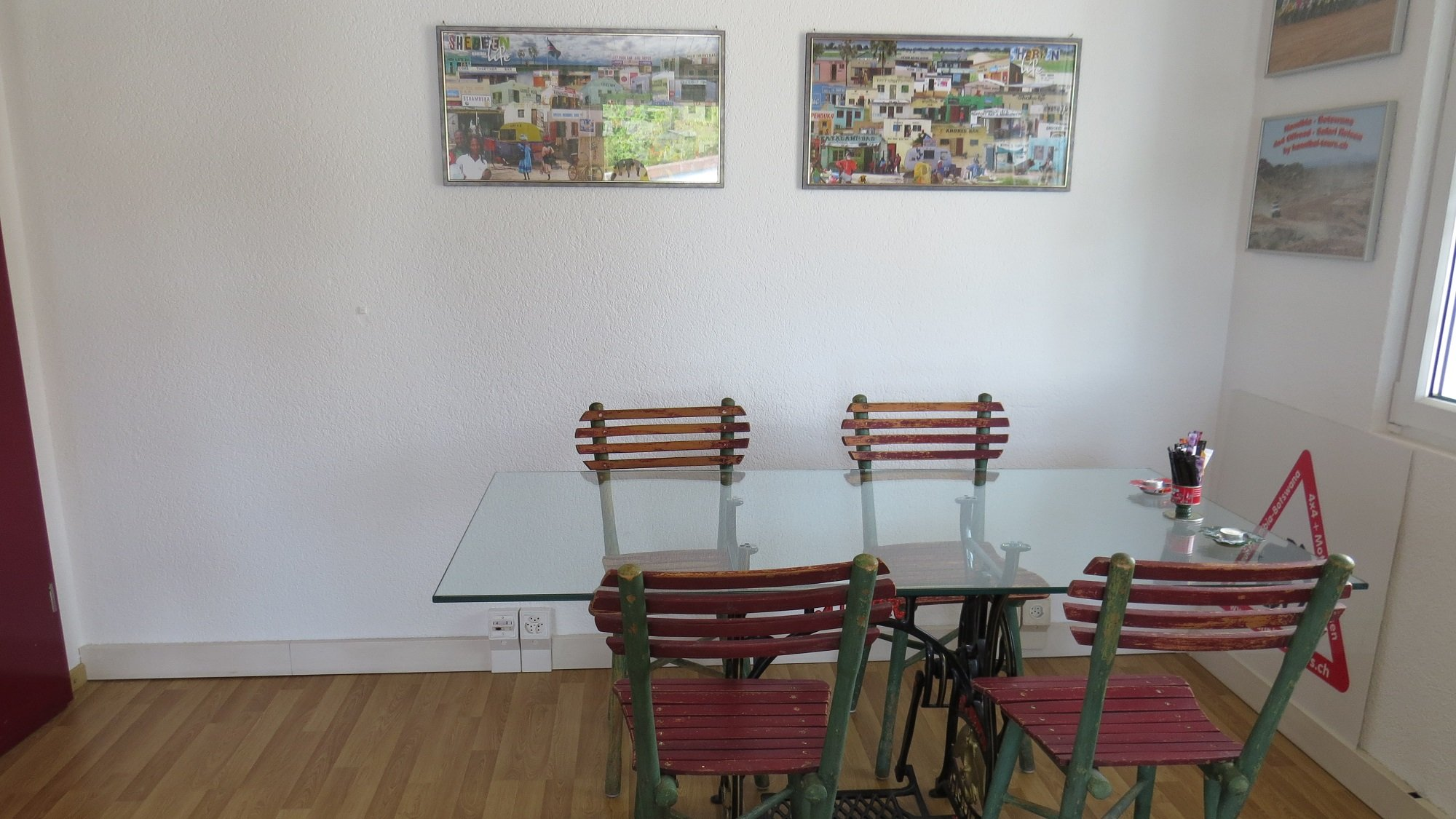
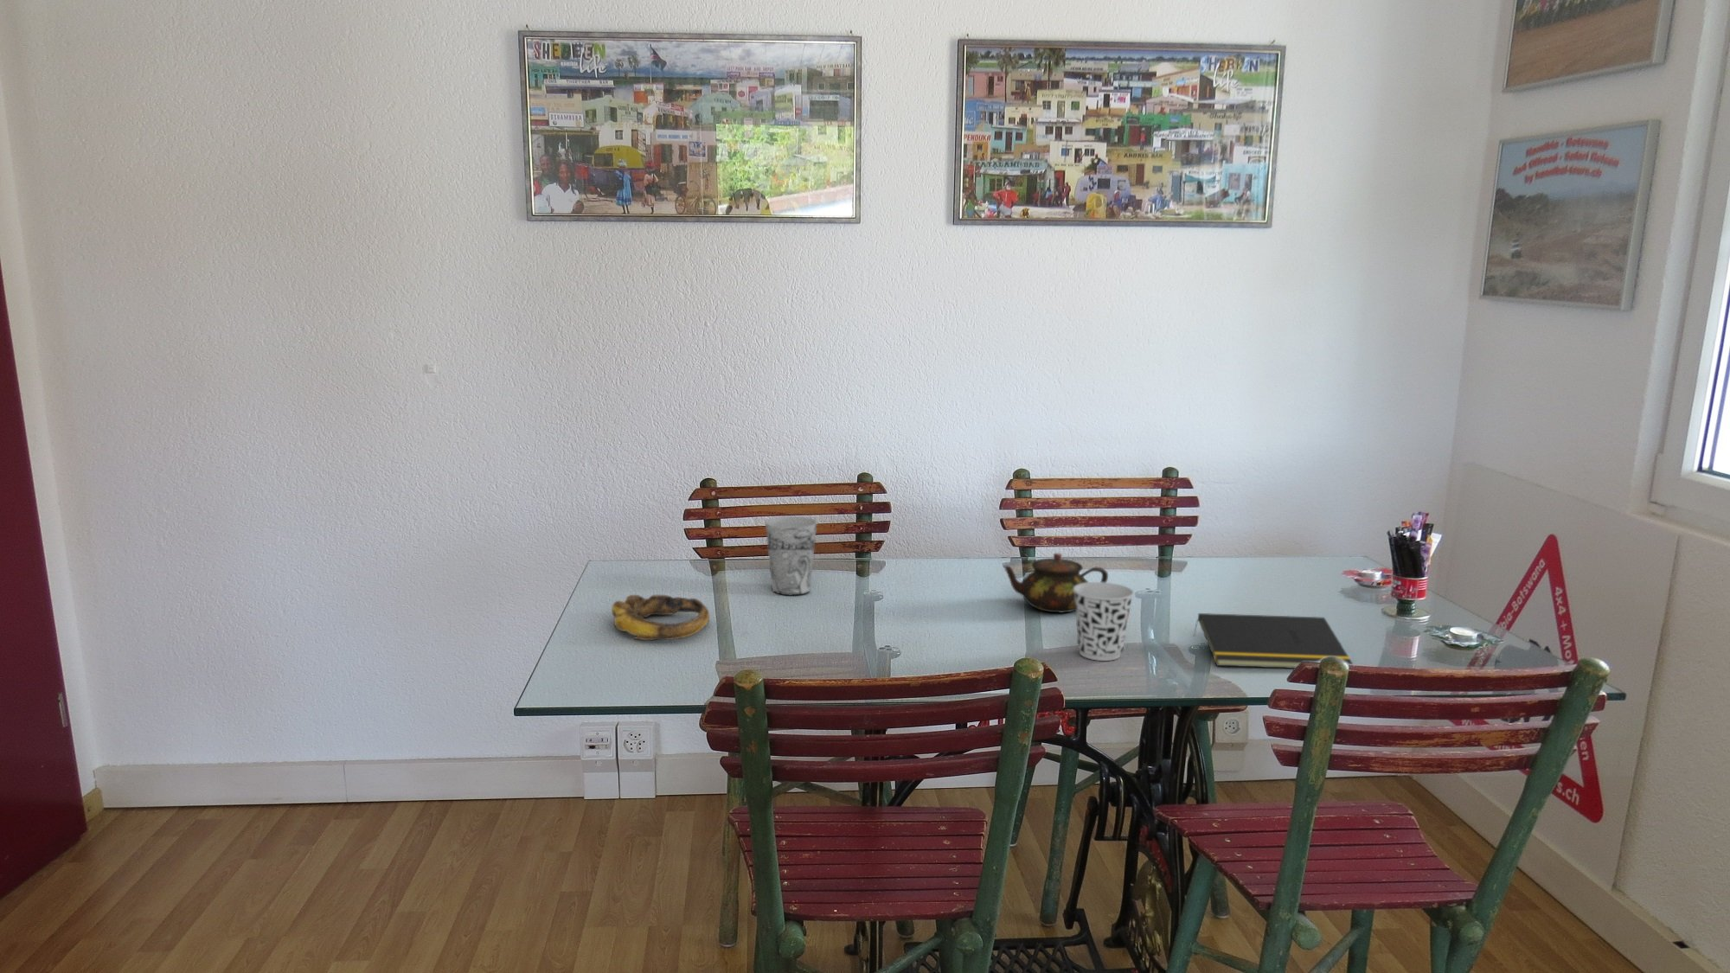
+ cup [765,516,819,596]
+ notepad [1192,612,1353,669]
+ teapot [1003,552,1109,613]
+ cup [1073,581,1135,662]
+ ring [611,594,711,640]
